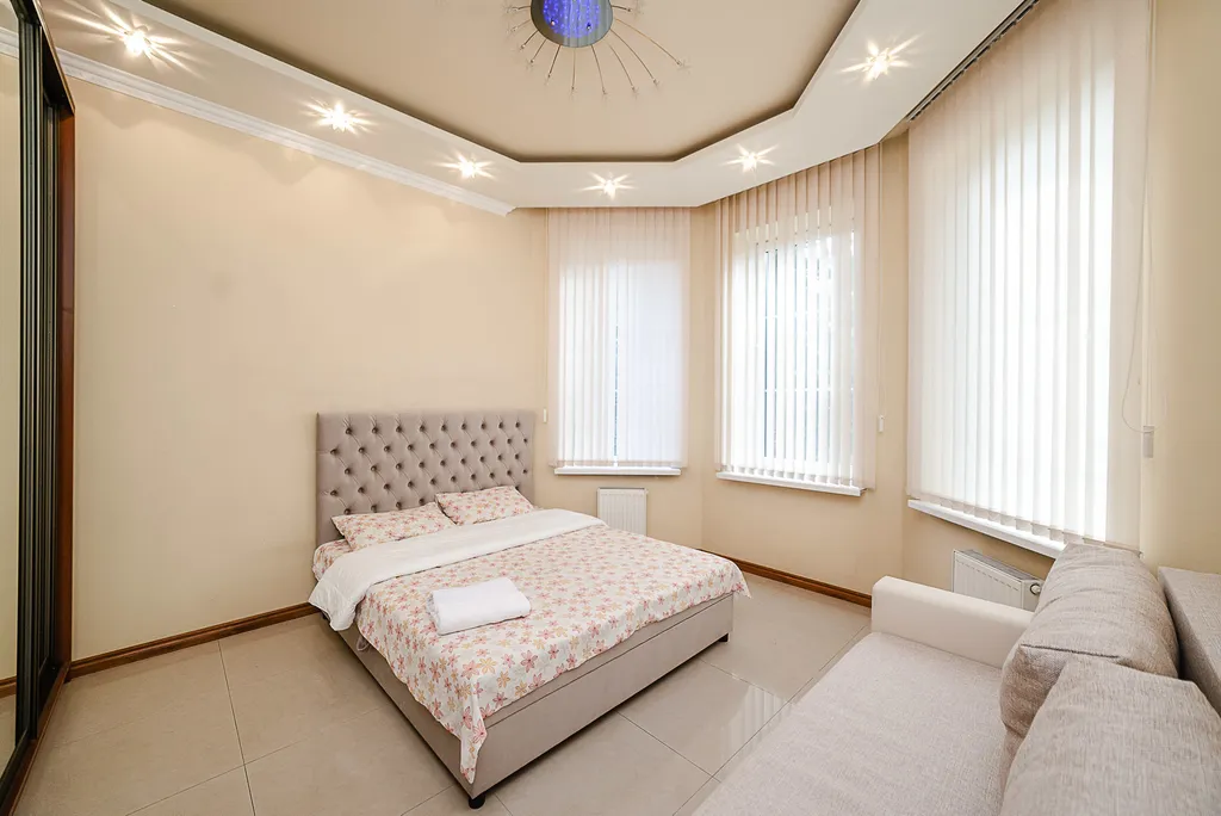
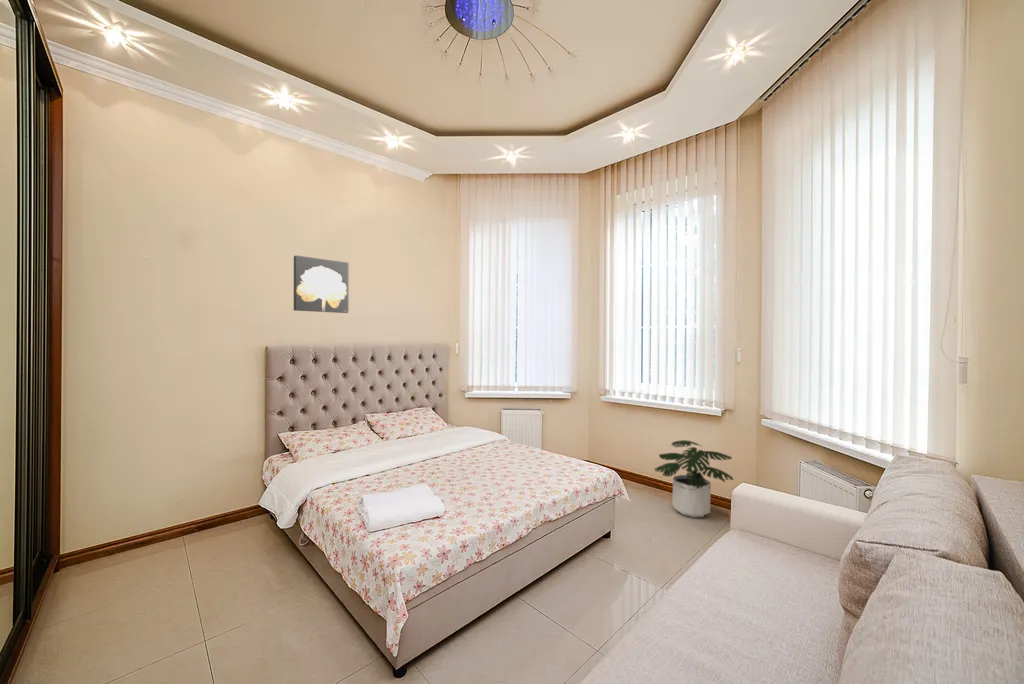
+ potted plant [654,439,734,518]
+ wall art [293,254,350,314]
